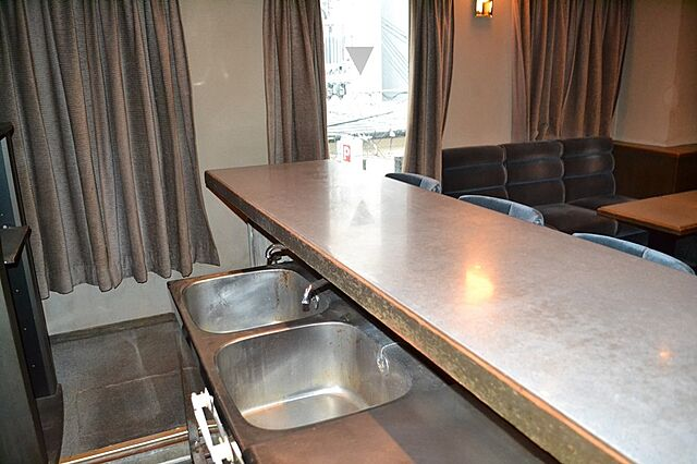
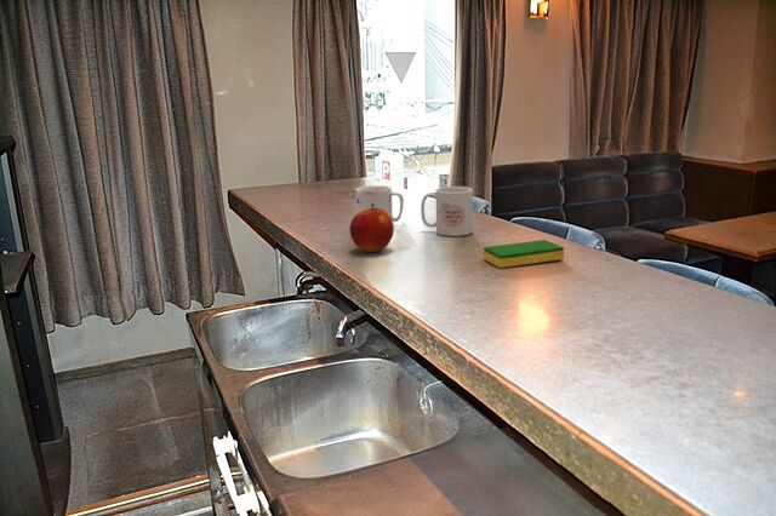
+ dish sponge [483,239,565,269]
+ mug [355,184,405,223]
+ apple [348,203,395,253]
+ mug [420,185,474,237]
